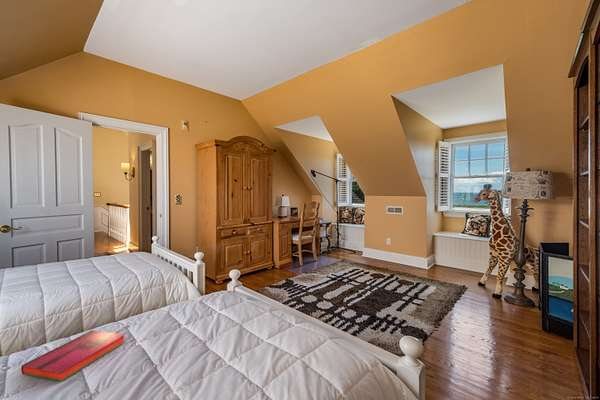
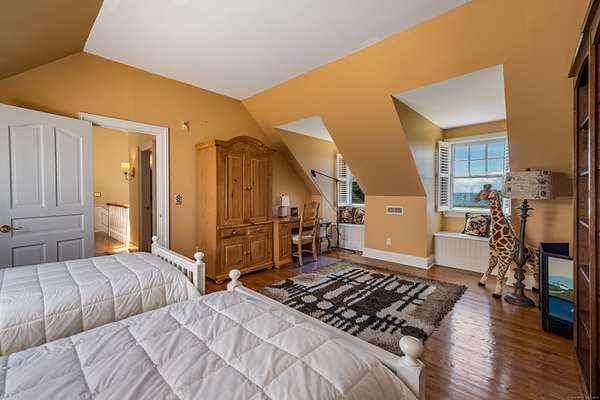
- hardback book [20,329,126,382]
